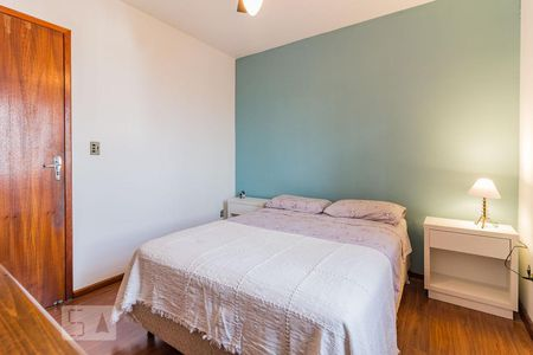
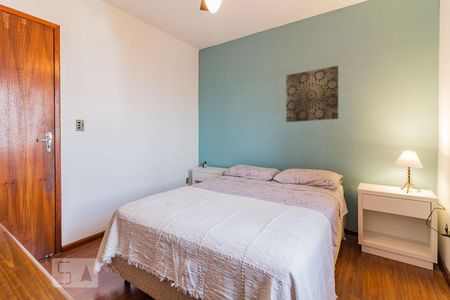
+ wall art [285,65,340,123]
